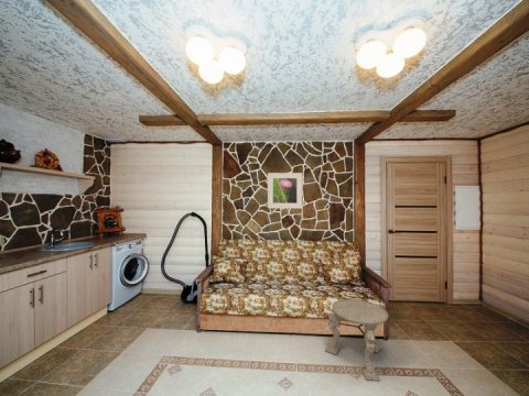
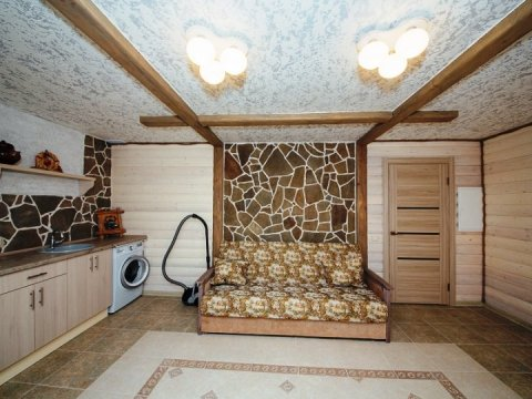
- side table [324,298,389,382]
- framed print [267,172,303,210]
